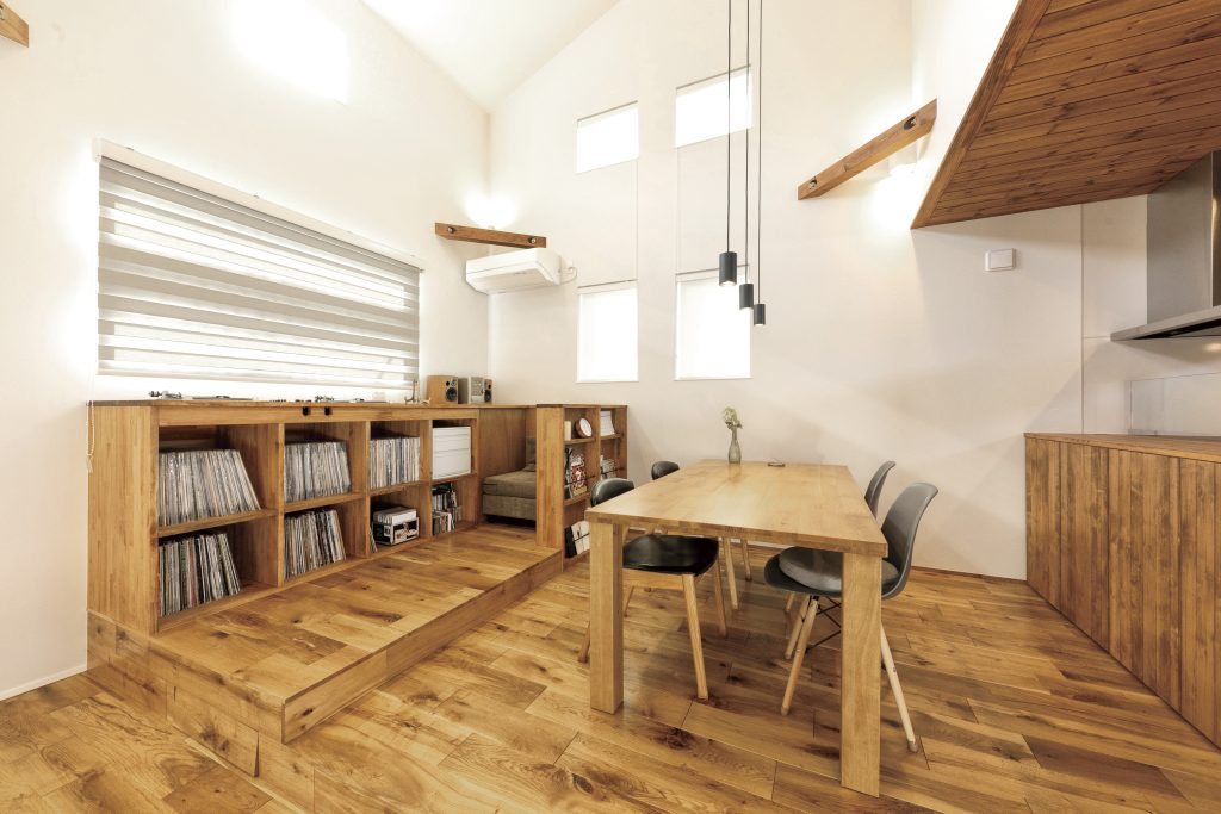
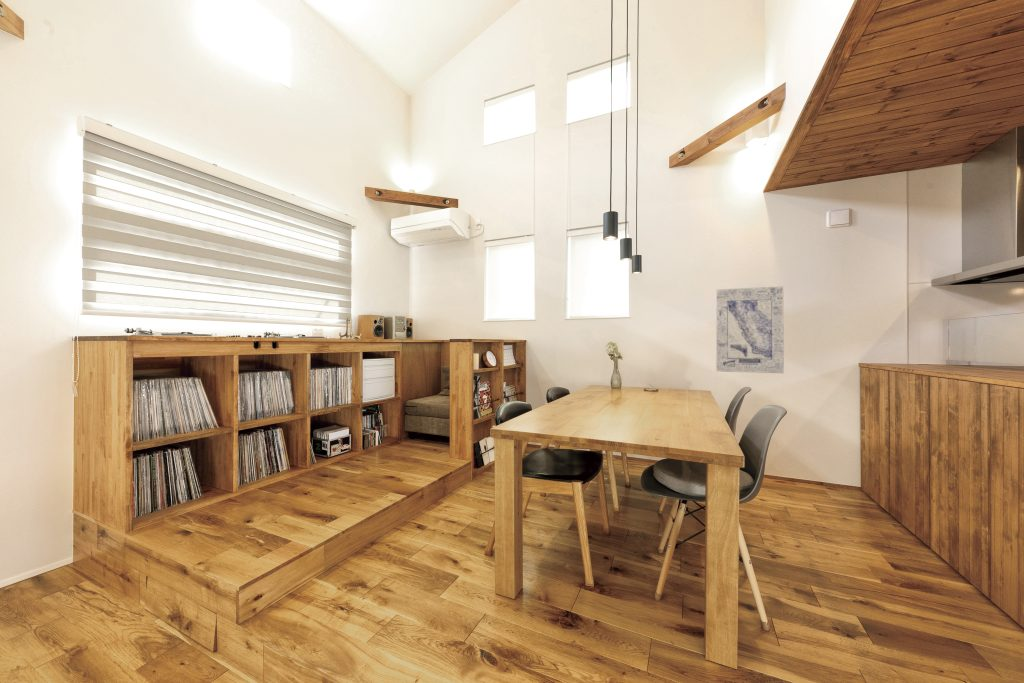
+ wall art [715,285,785,374]
